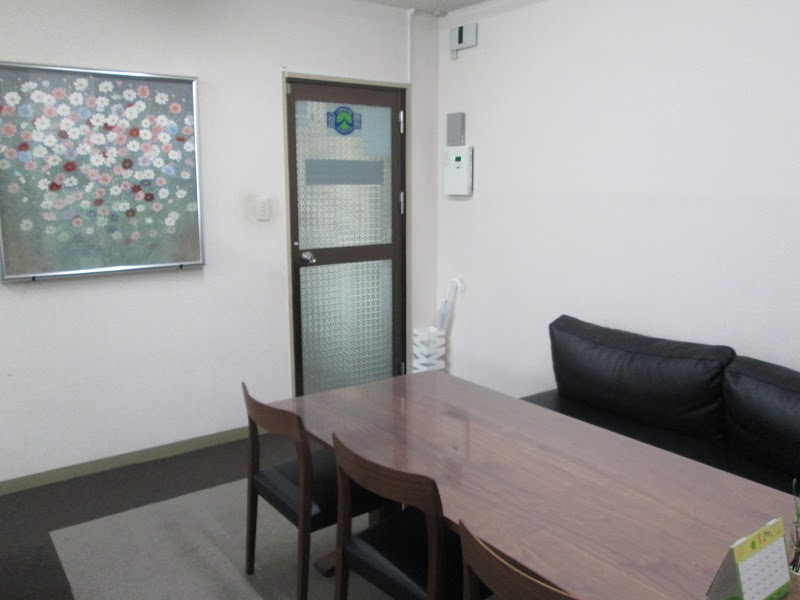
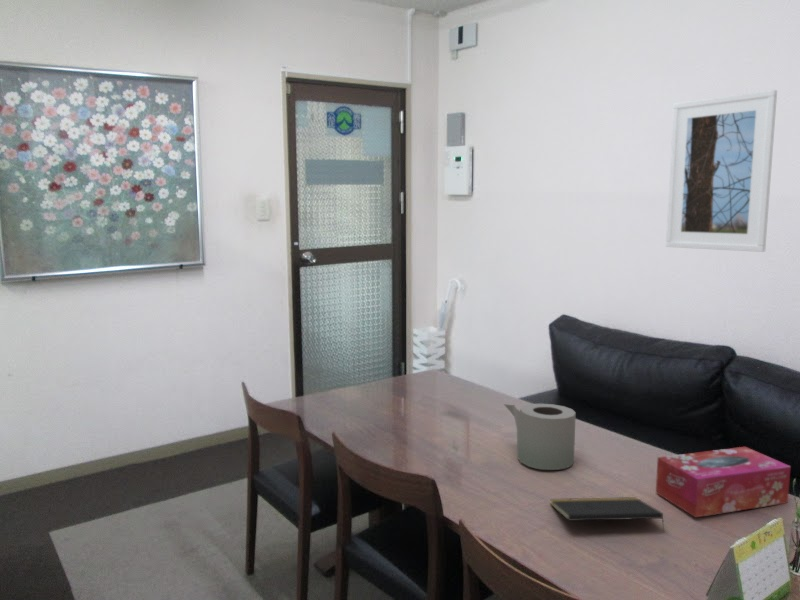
+ tissue box [655,446,792,518]
+ notepad [549,496,666,532]
+ toilet paper roll [503,403,577,471]
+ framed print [665,89,778,253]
